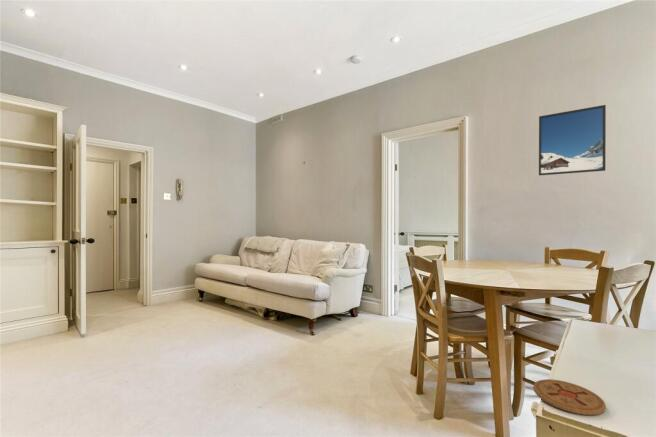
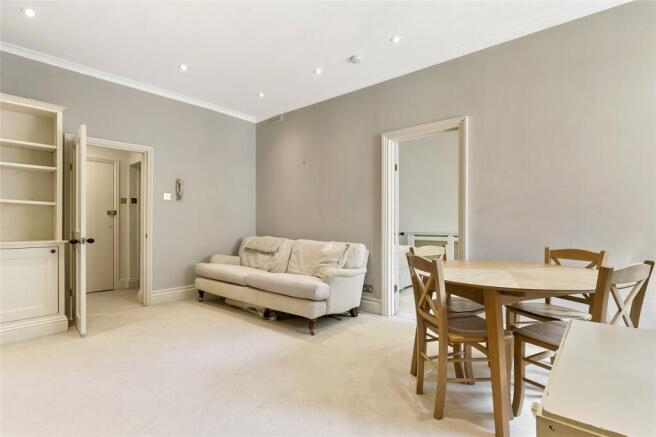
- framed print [538,104,607,176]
- coaster [532,378,607,416]
